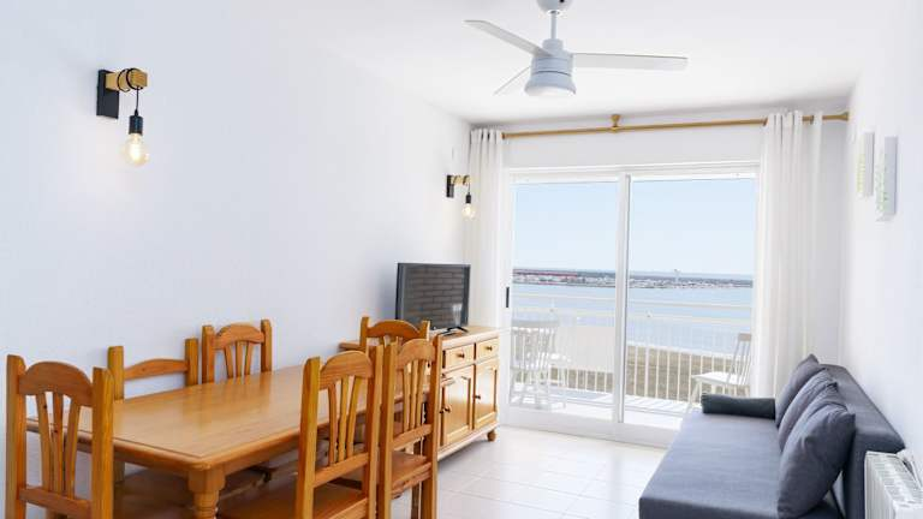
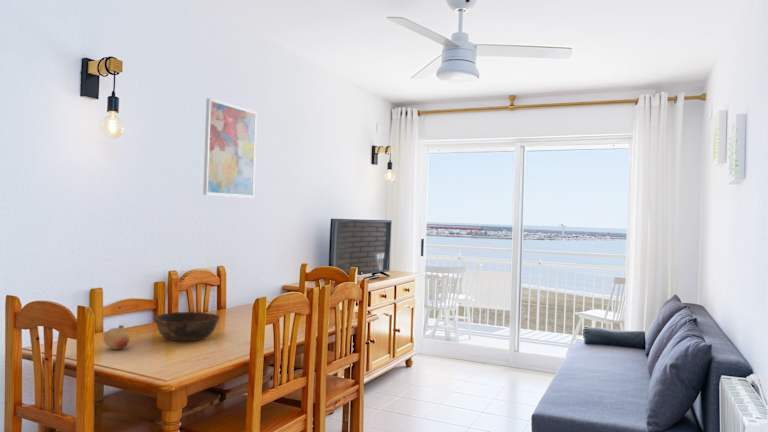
+ fruit [103,324,131,350]
+ bowl [153,311,221,342]
+ wall art [202,97,258,199]
